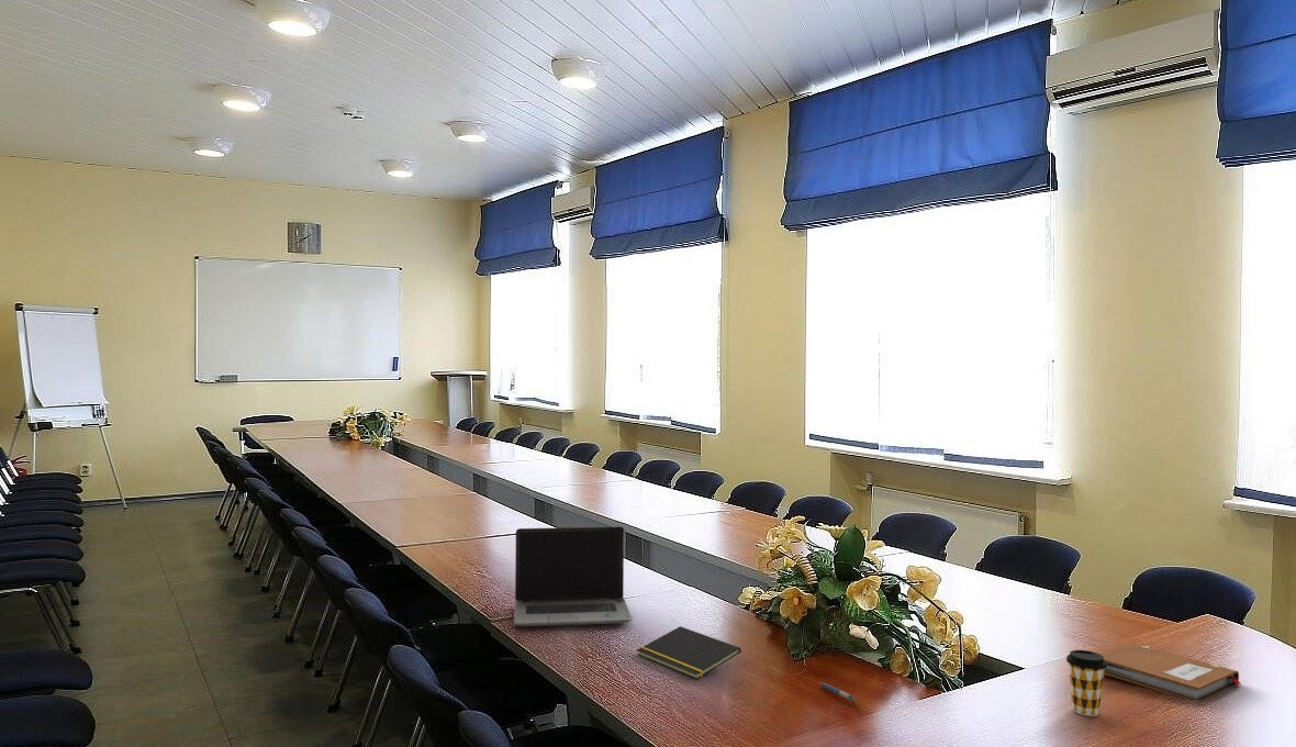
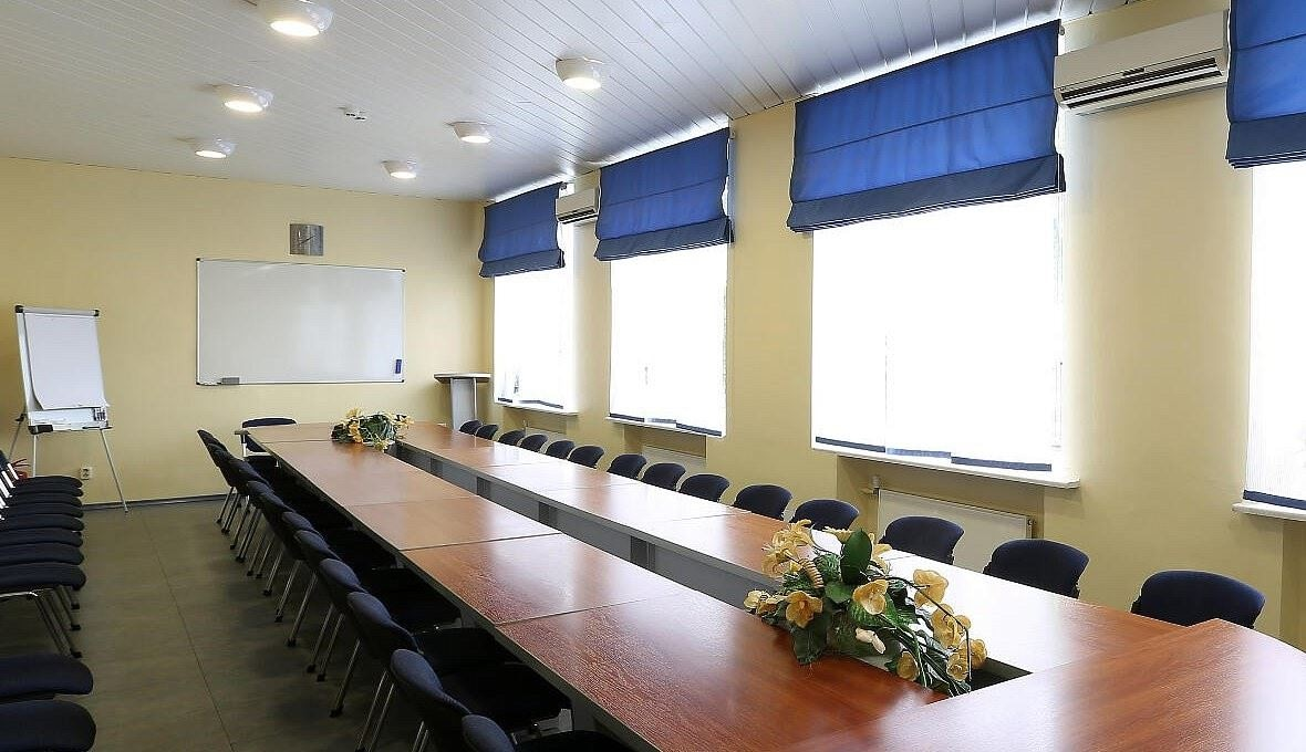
- notebook [1098,642,1242,702]
- laptop computer [513,526,634,627]
- coffee cup [1065,649,1107,717]
- notepad [636,625,742,680]
- pen [819,682,858,702]
